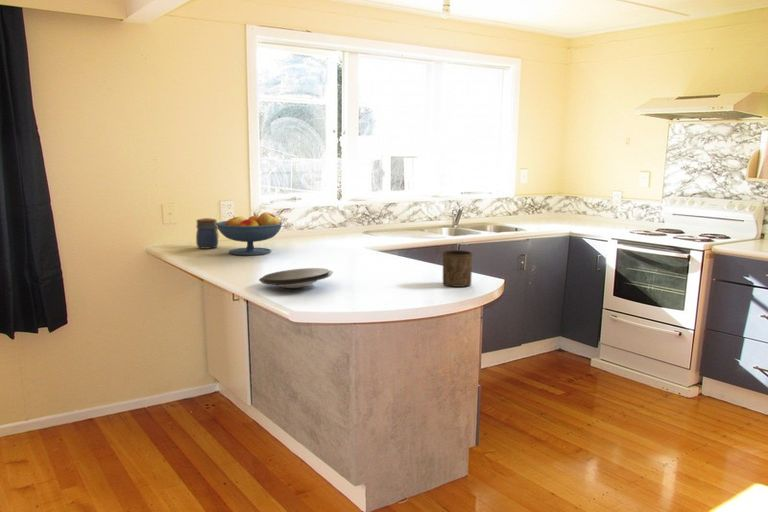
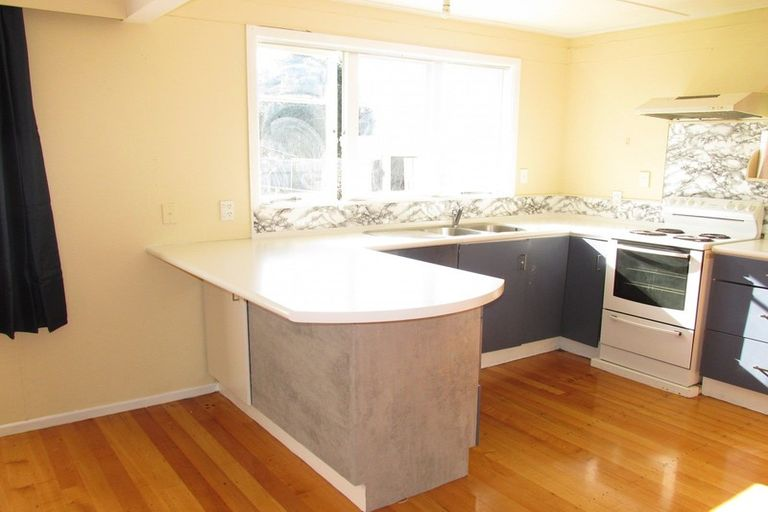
- jar [195,217,220,250]
- cup [441,249,473,288]
- plate [258,267,334,289]
- fruit bowl [216,211,284,256]
